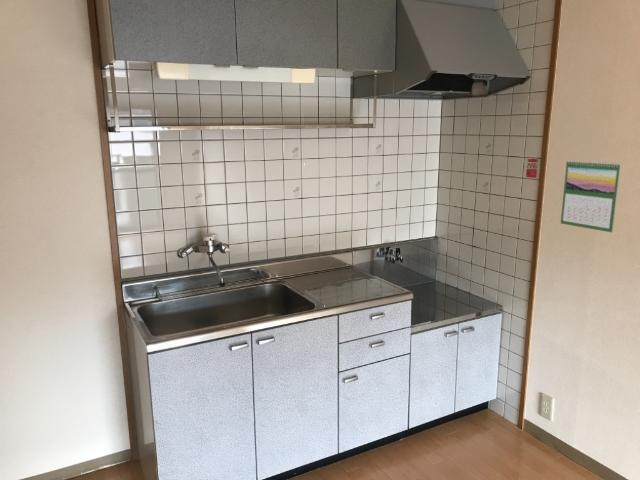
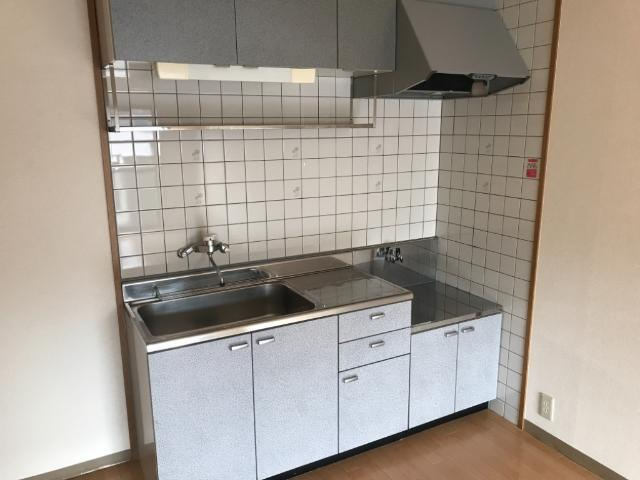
- calendar [560,159,622,233]
